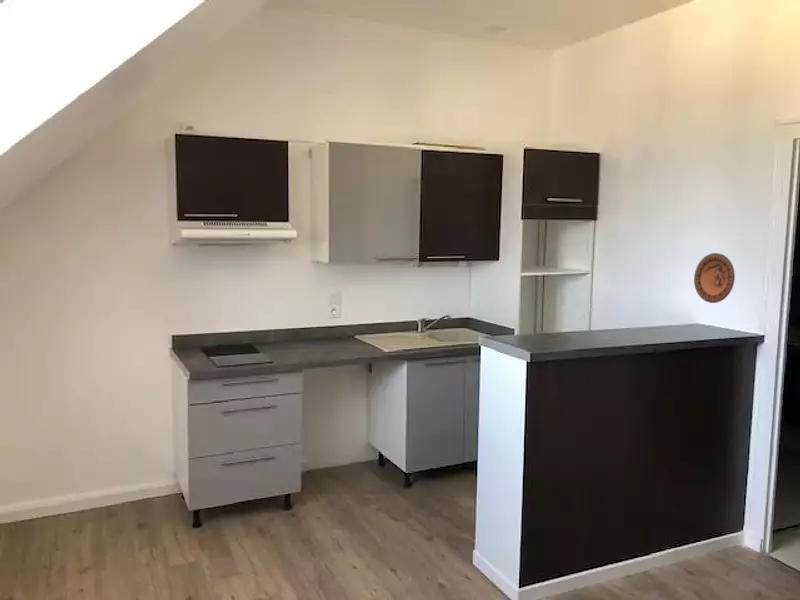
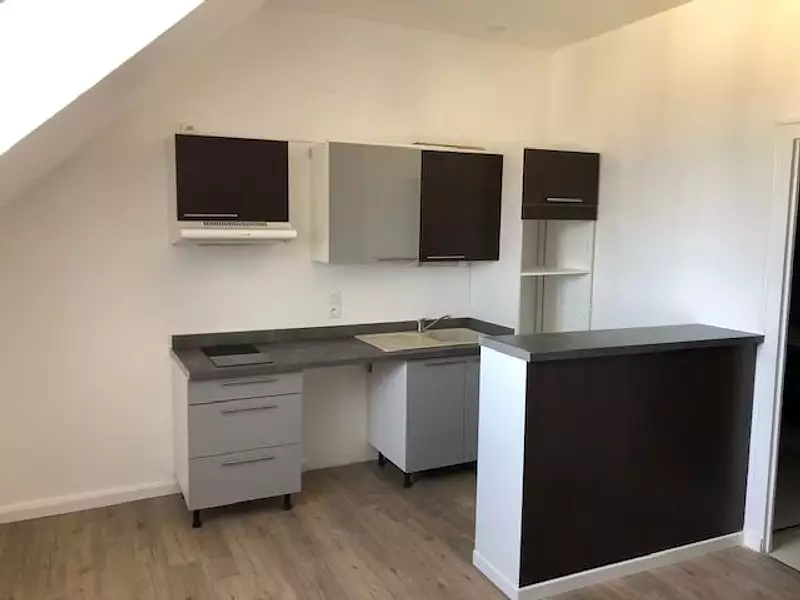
- decorative plate [693,252,736,304]
